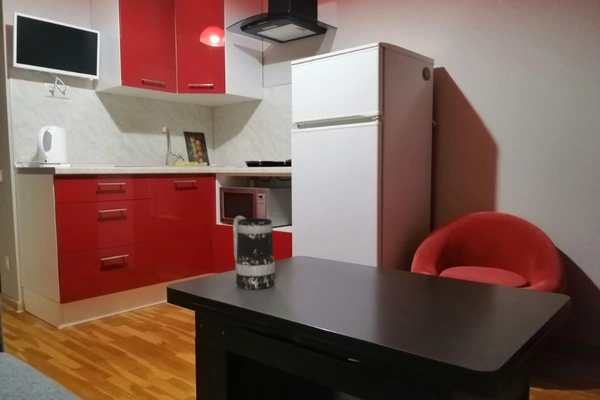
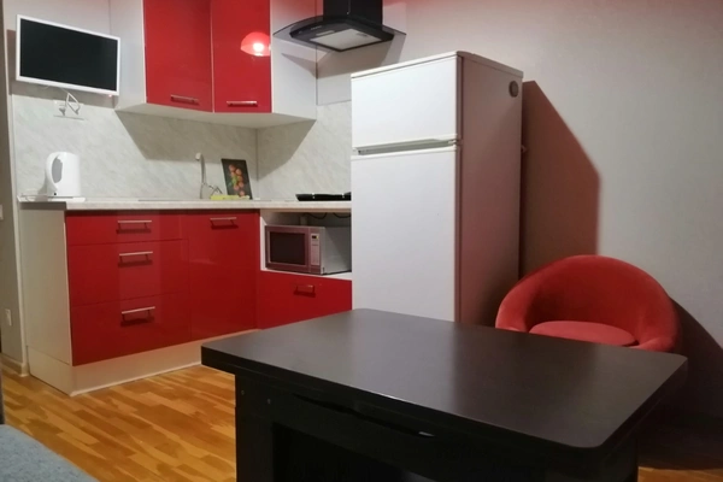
- mug [232,215,276,290]
